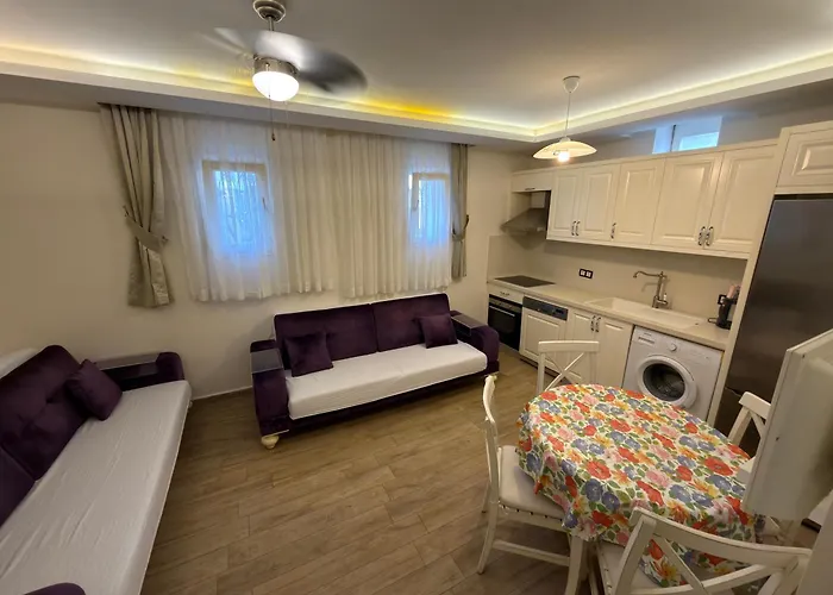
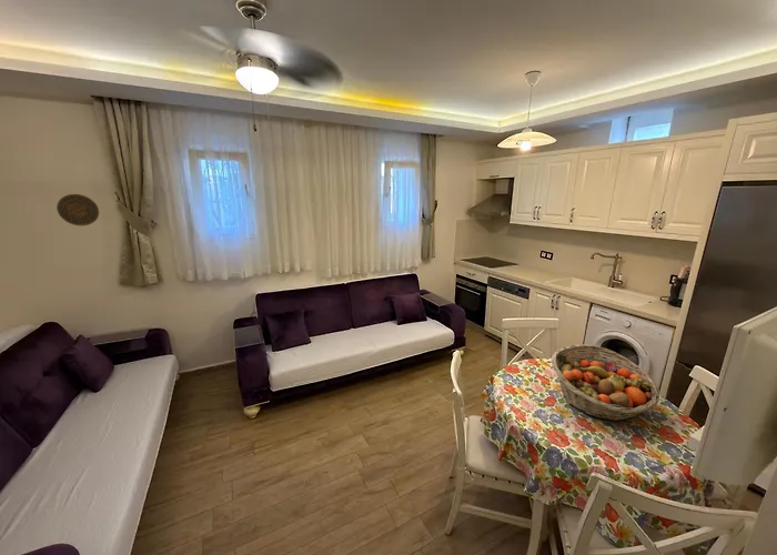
+ decorative plate [56,193,100,226]
+ fruit basket [549,343,660,422]
